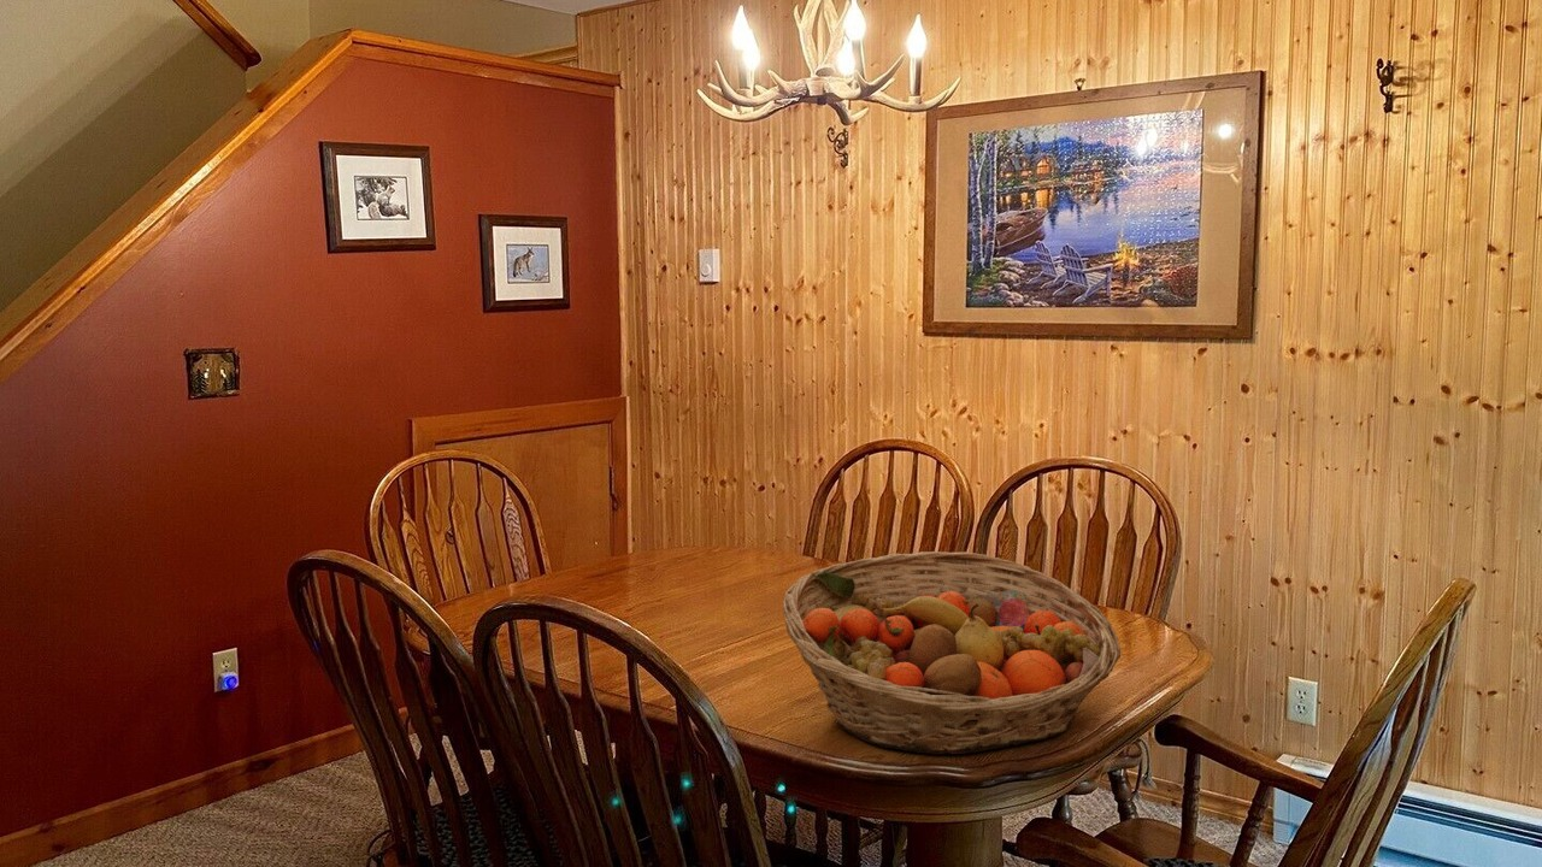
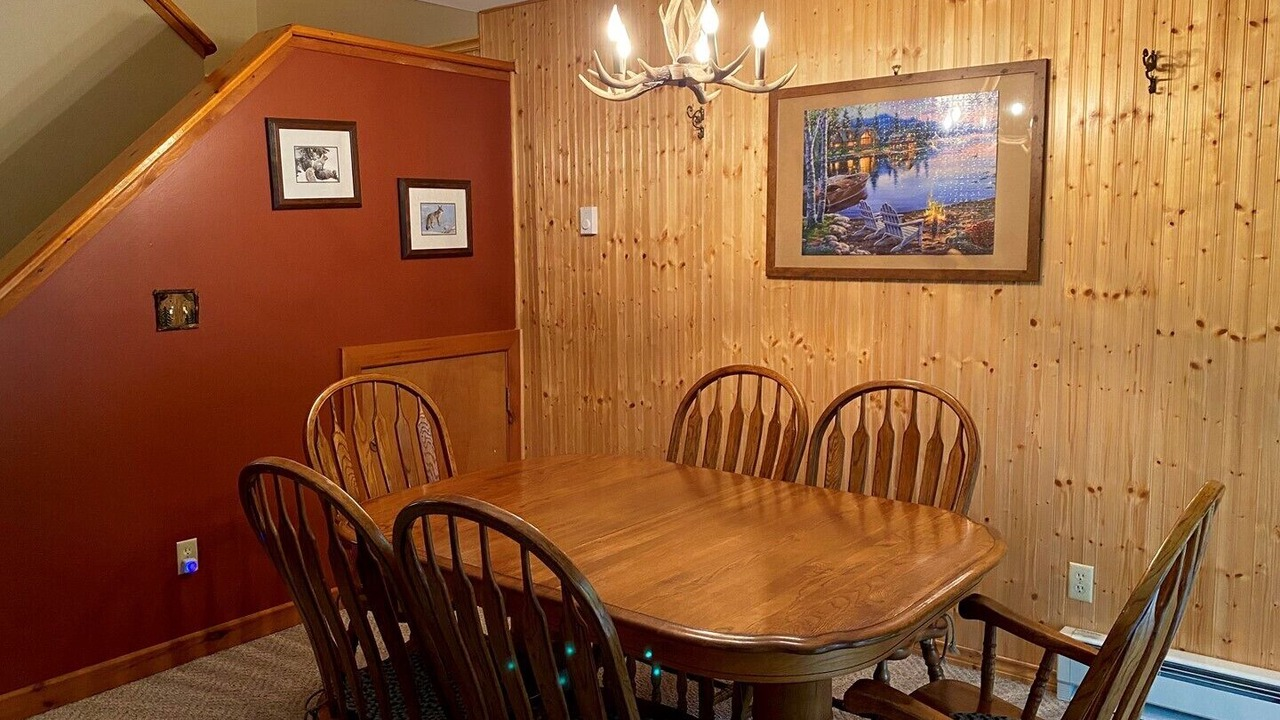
- fruit basket [782,550,1122,755]
